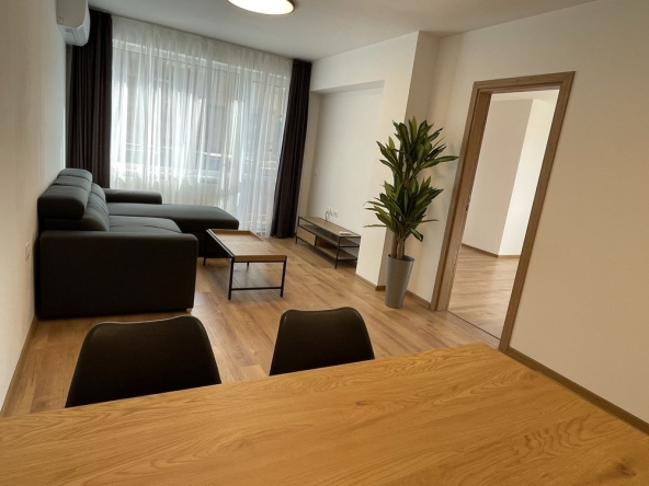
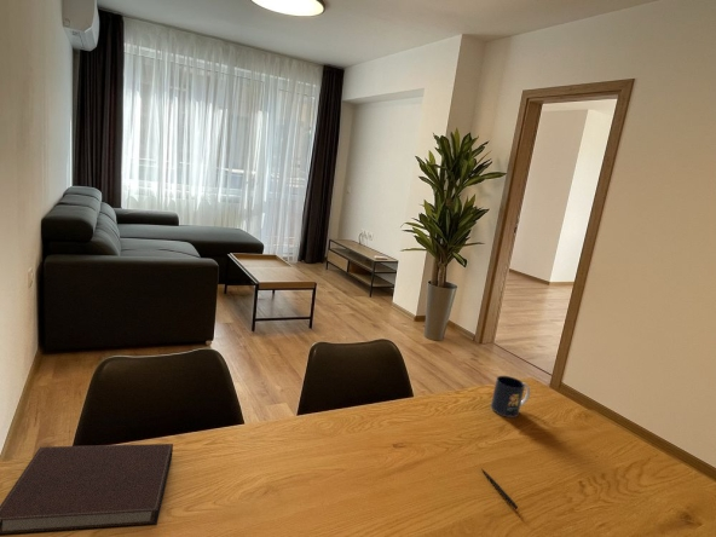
+ mug [490,375,531,418]
+ notebook [0,443,174,537]
+ pen [481,468,519,510]
